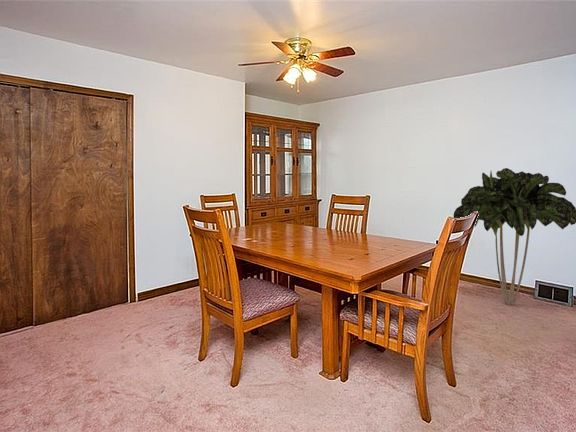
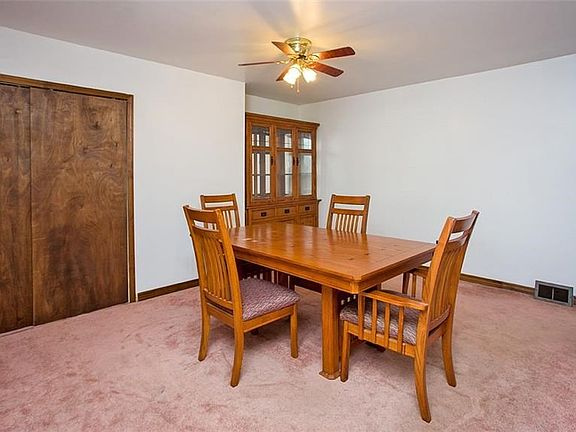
- indoor plant [452,167,576,306]
